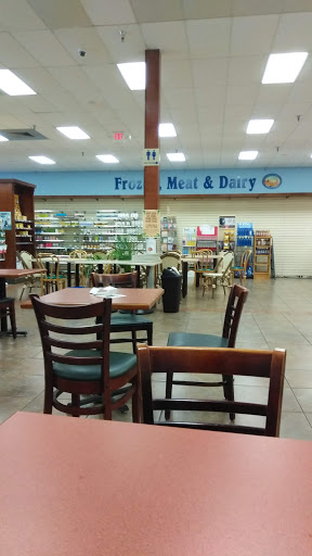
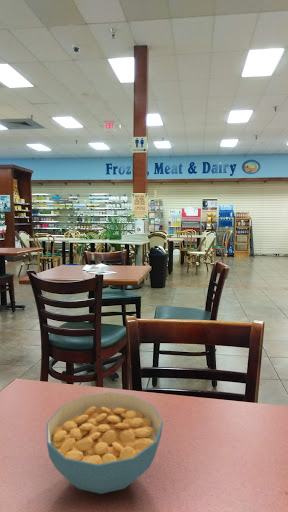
+ cereal bowl [46,391,164,495]
